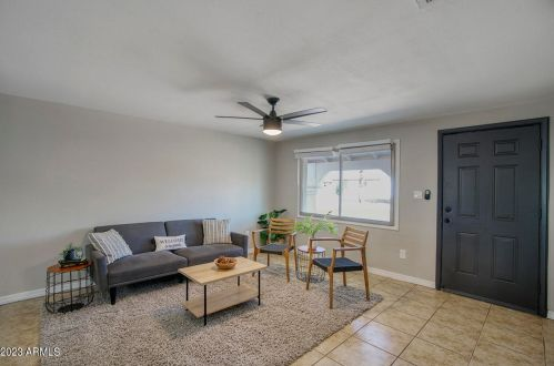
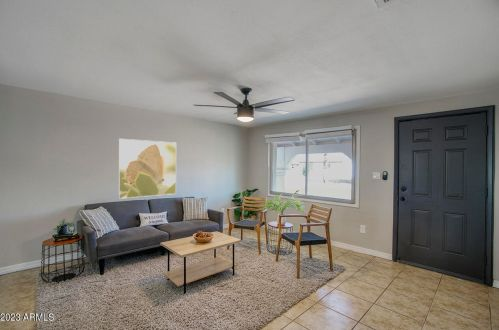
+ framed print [118,138,177,200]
